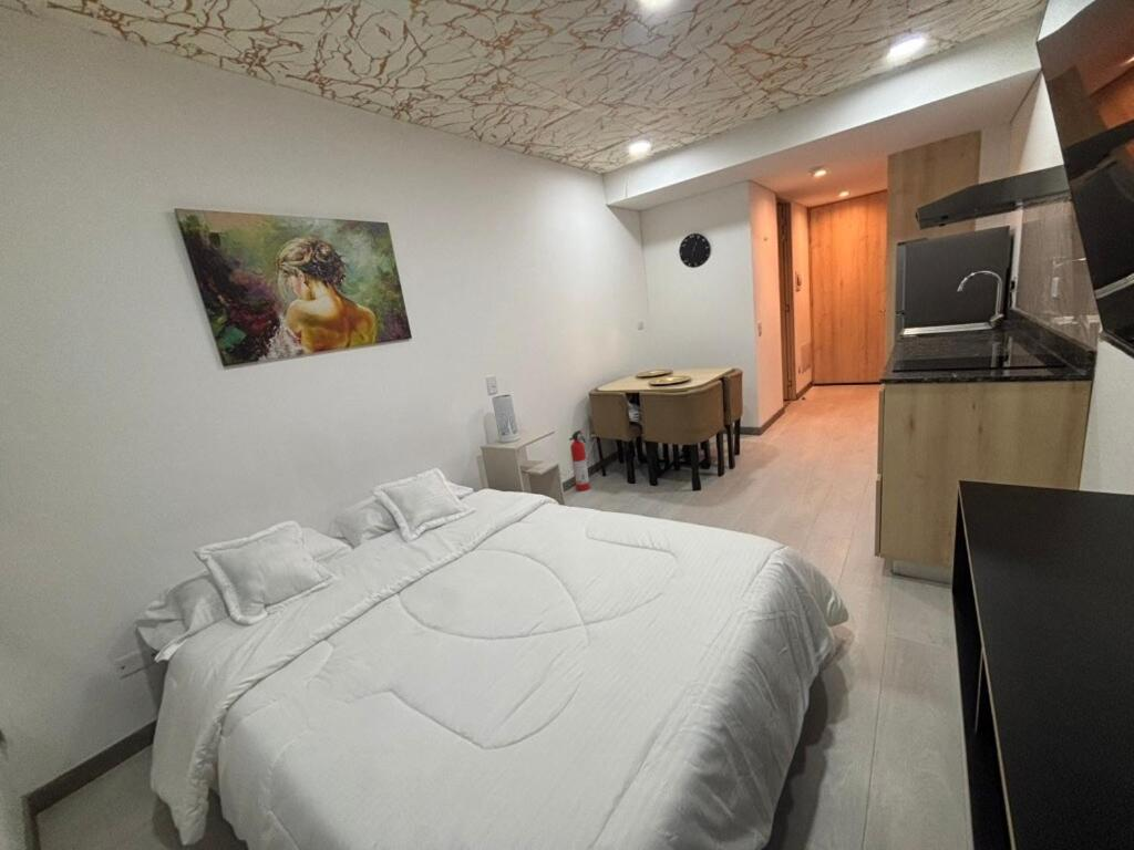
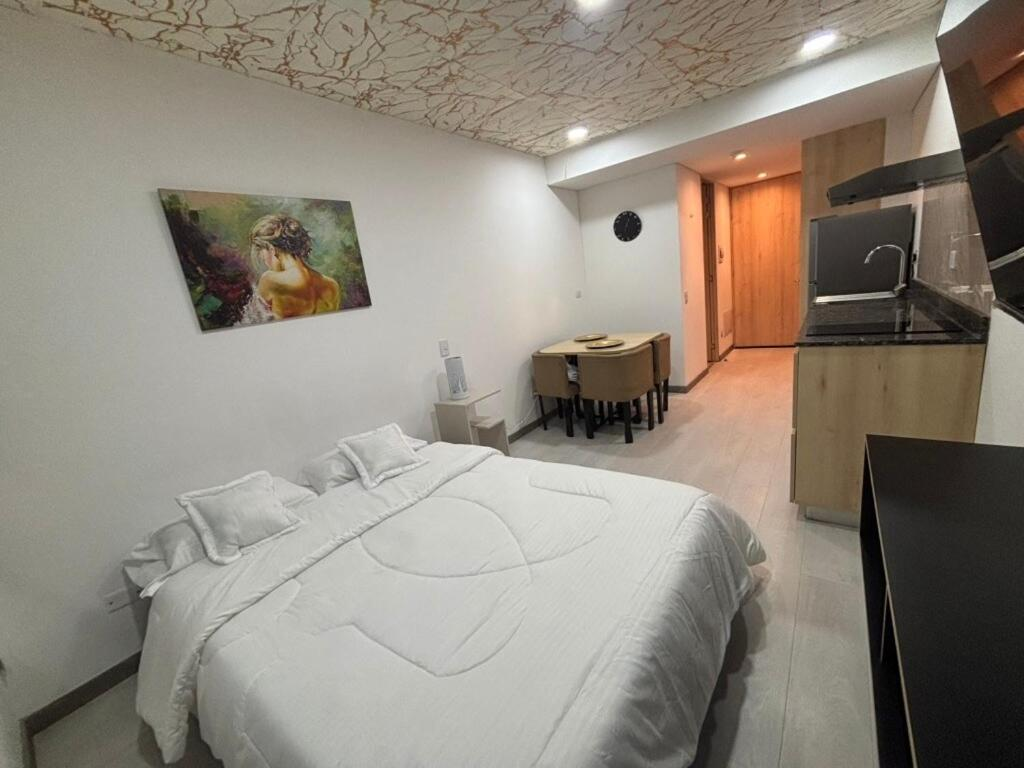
- fire extinguisher [568,429,591,491]
